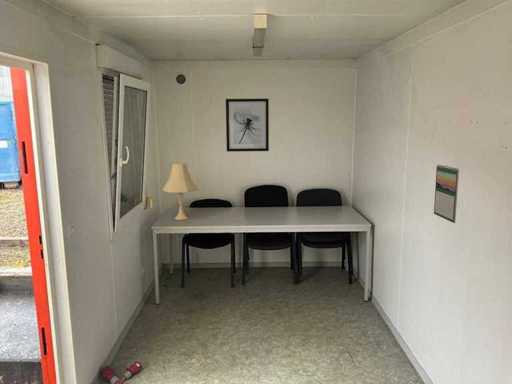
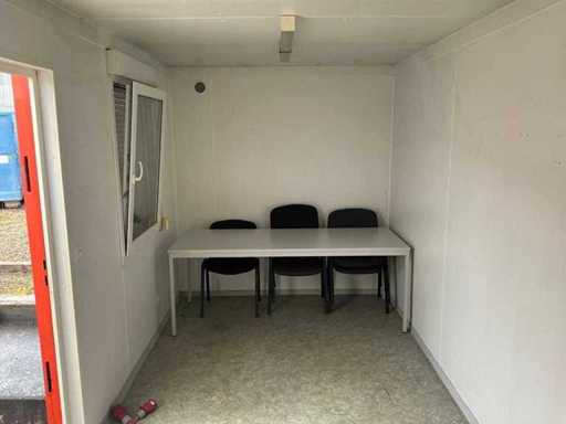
- desk lamp [161,162,199,221]
- calendar [433,164,460,224]
- wall art [225,98,270,152]
